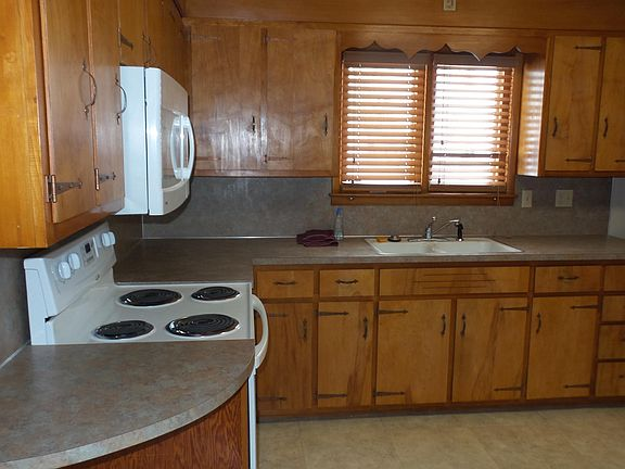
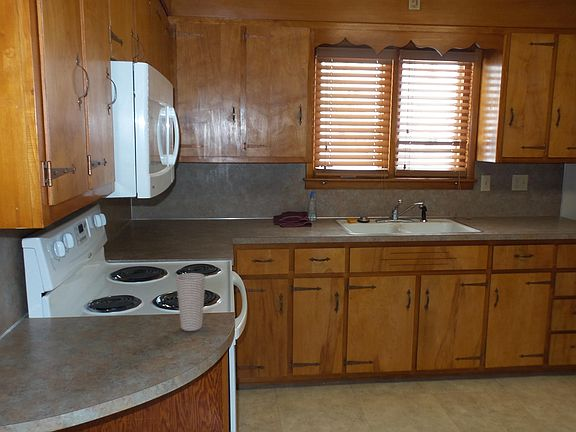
+ cup [175,272,206,332]
